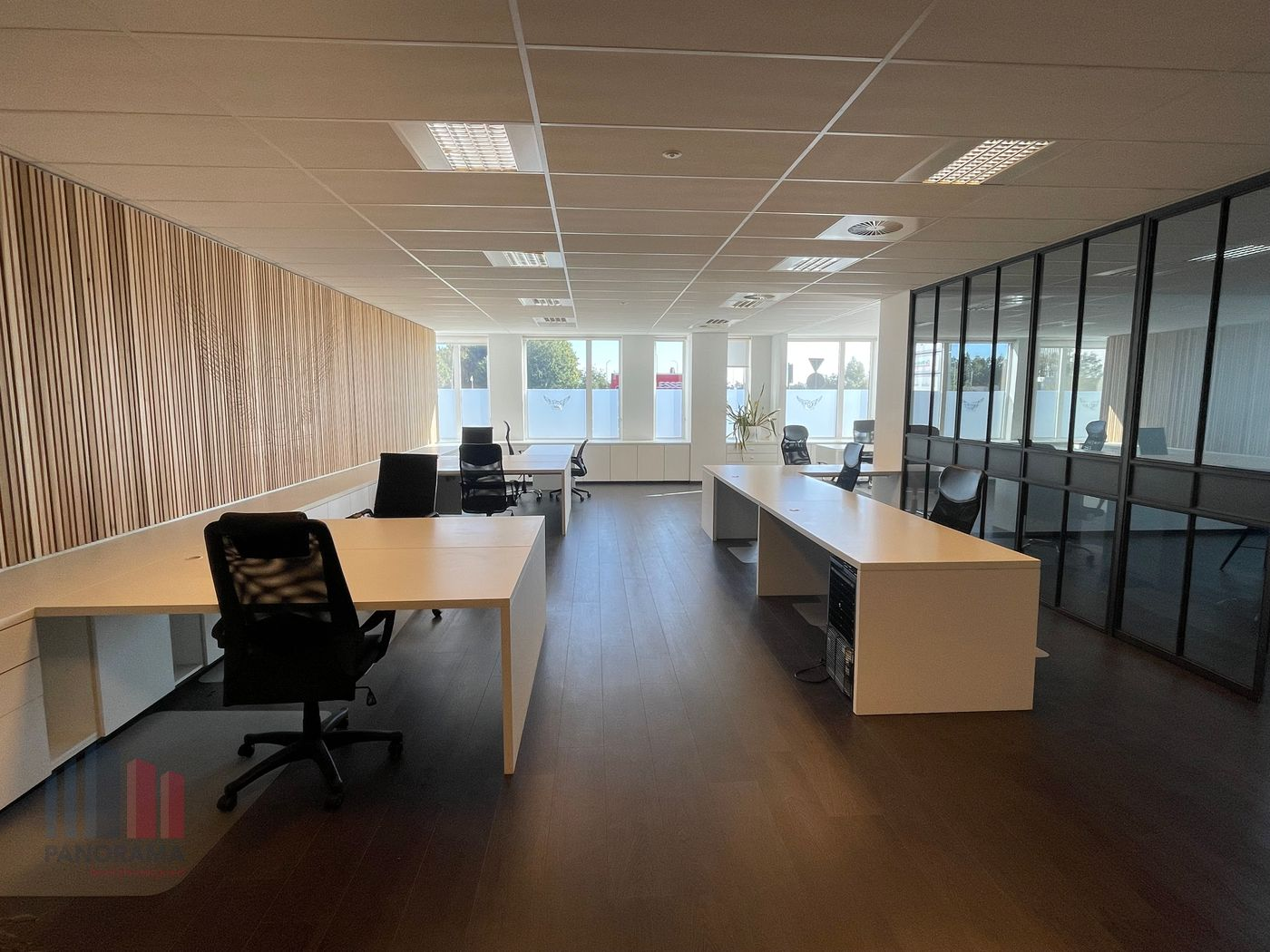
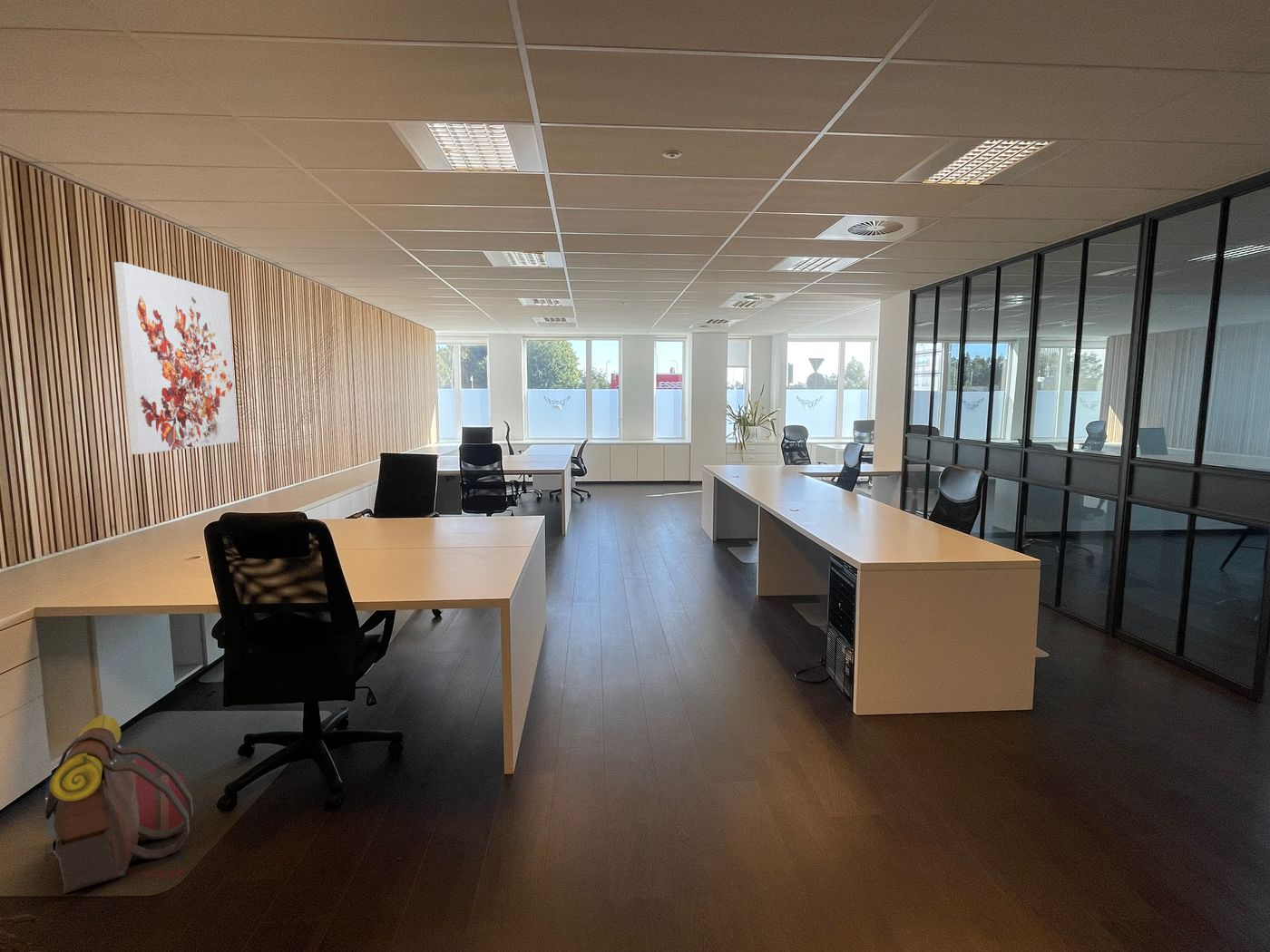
+ wall art [113,261,239,455]
+ backpack [44,714,194,895]
